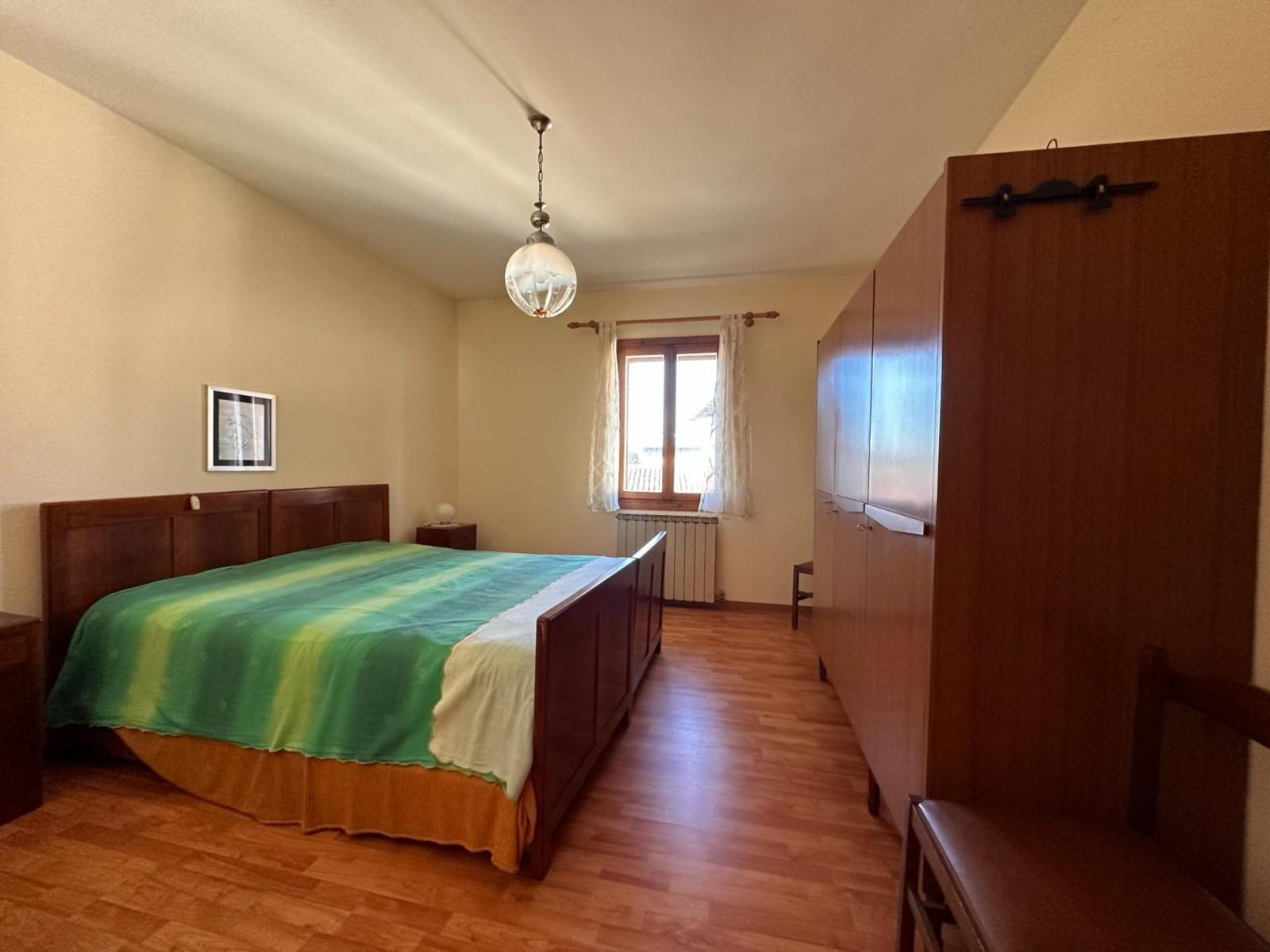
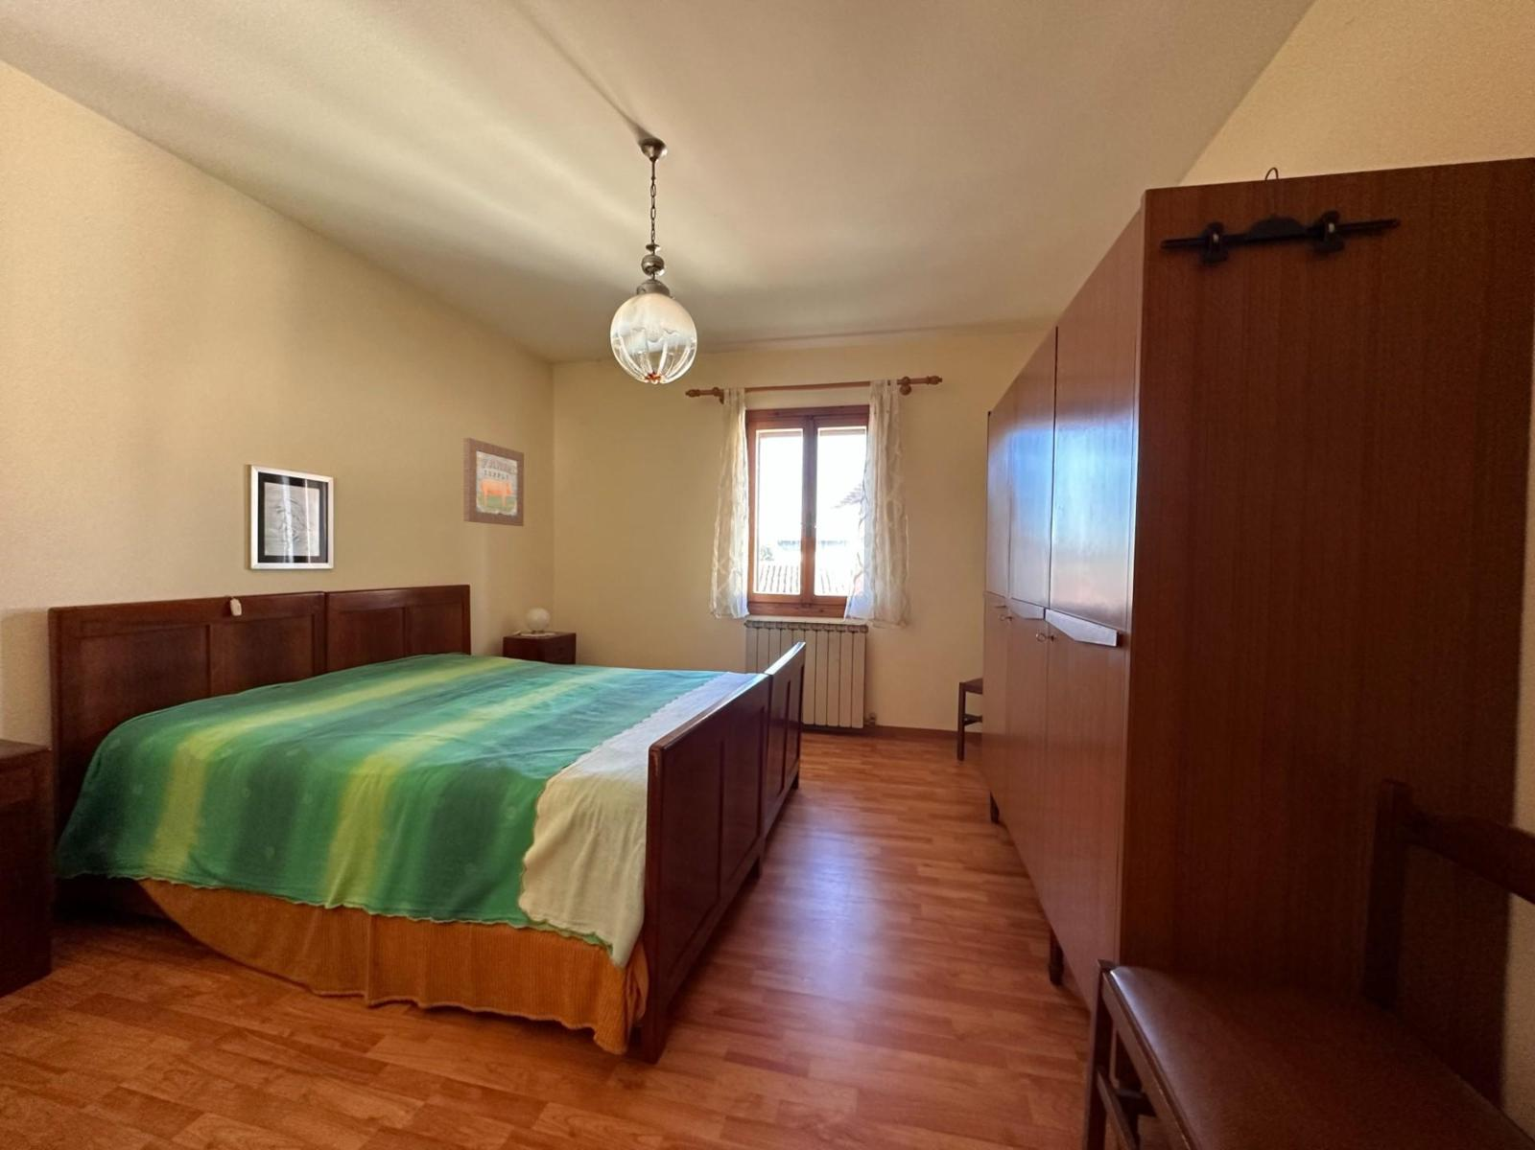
+ wall art [463,437,525,527]
